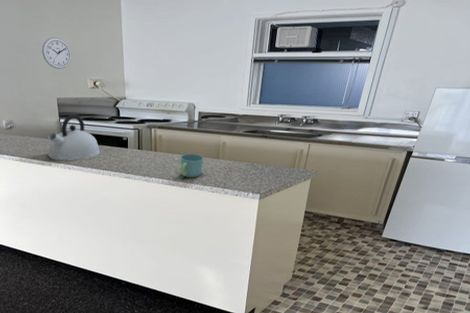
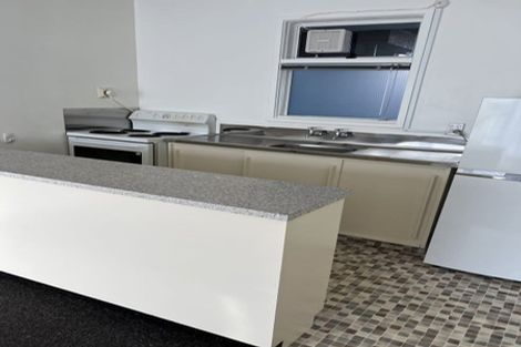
- kettle [47,113,101,161]
- mug [180,153,204,178]
- wall clock [41,37,72,70]
